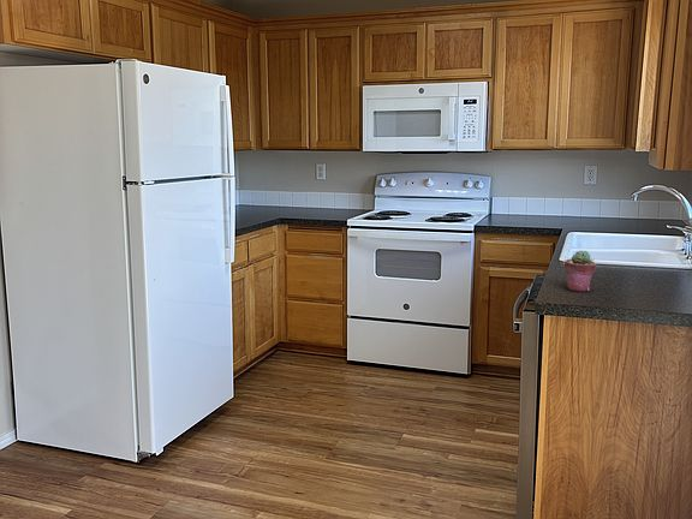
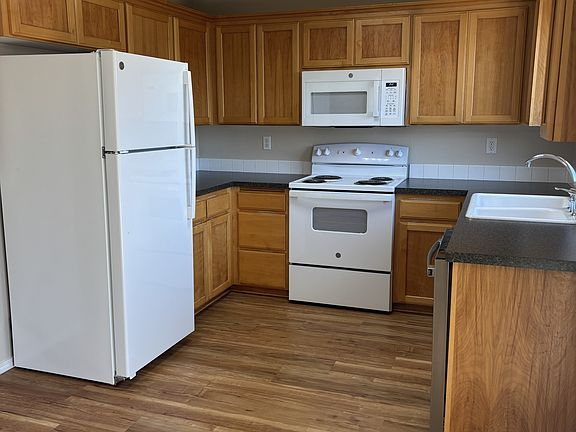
- potted succulent [563,249,597,292]
